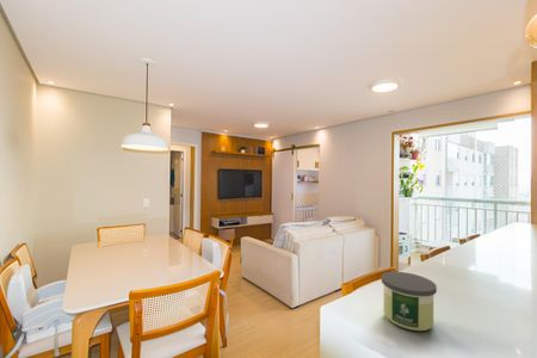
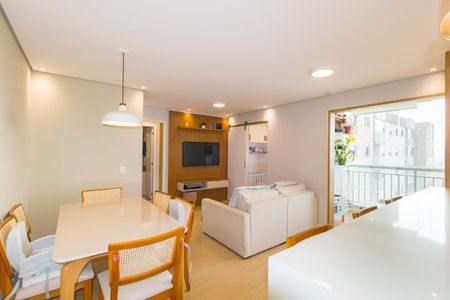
- candle [381,271,438,332]
